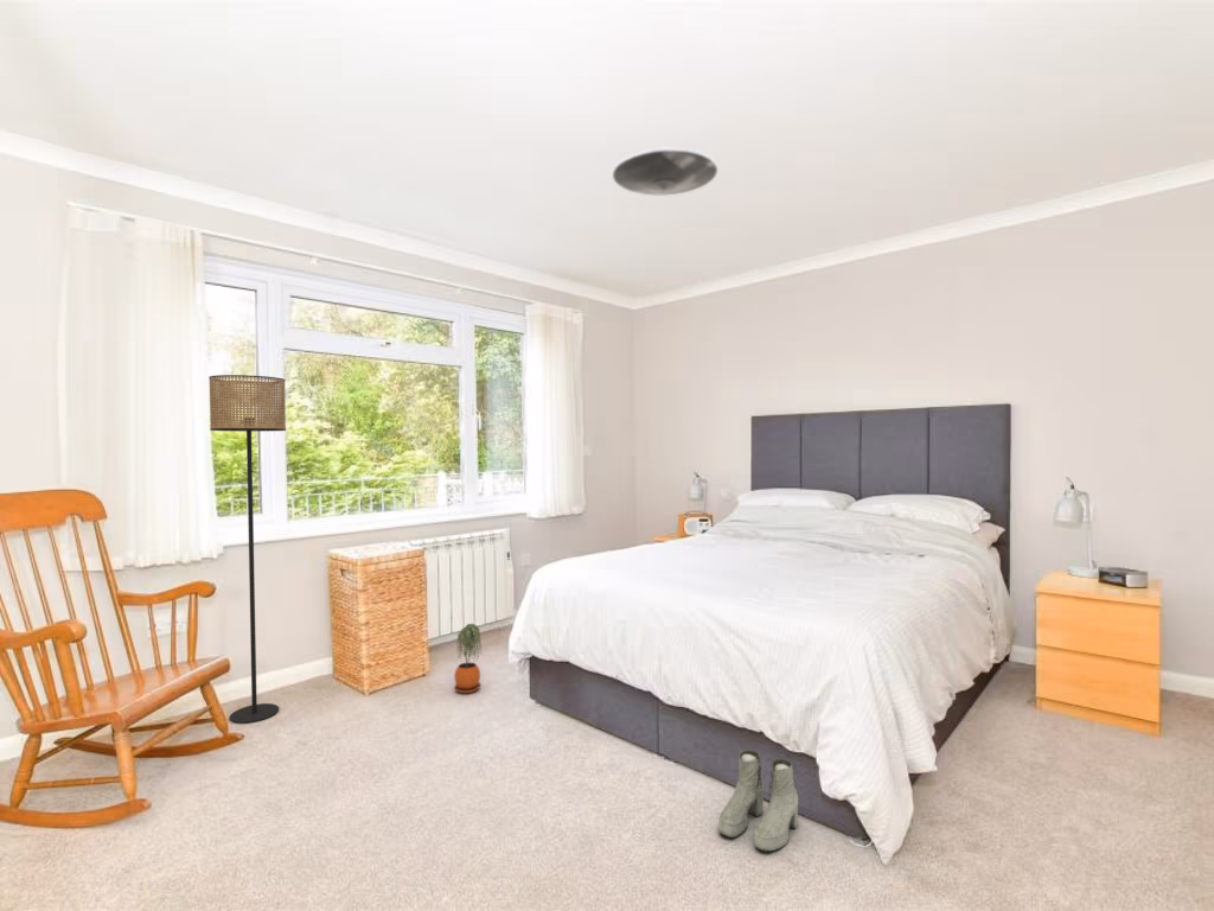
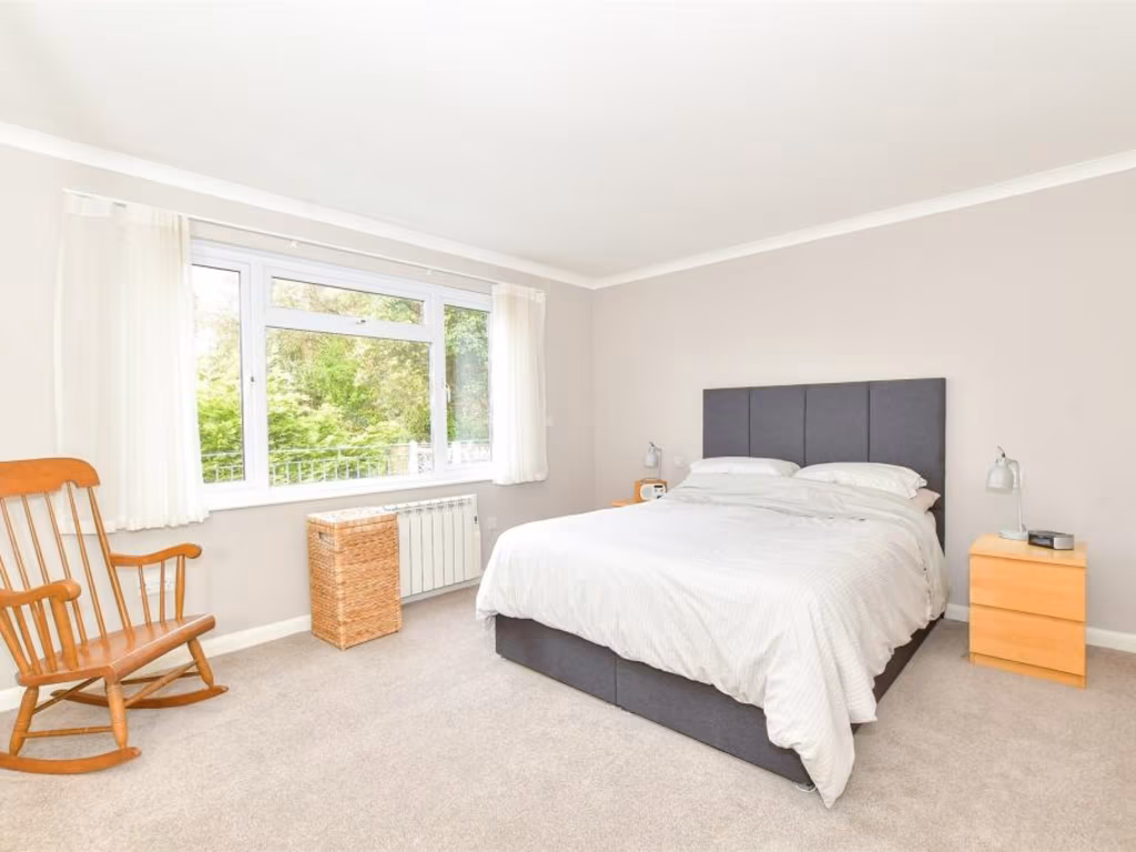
- floor lamp [207,374,287,725]
- ceiling light [612,147,718,196]
- potted plant [453,623,484,694]
- boots [717,750,799,853]
